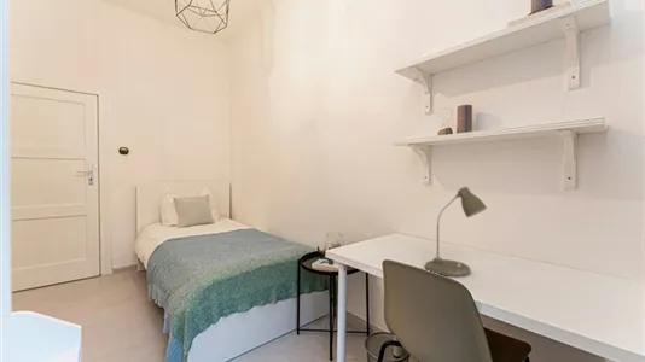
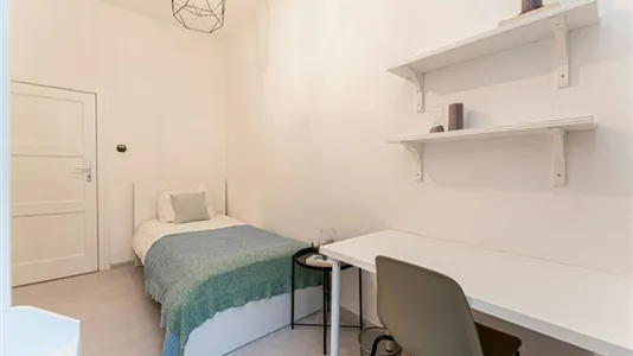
- desk lamp [424,186,488,278]
